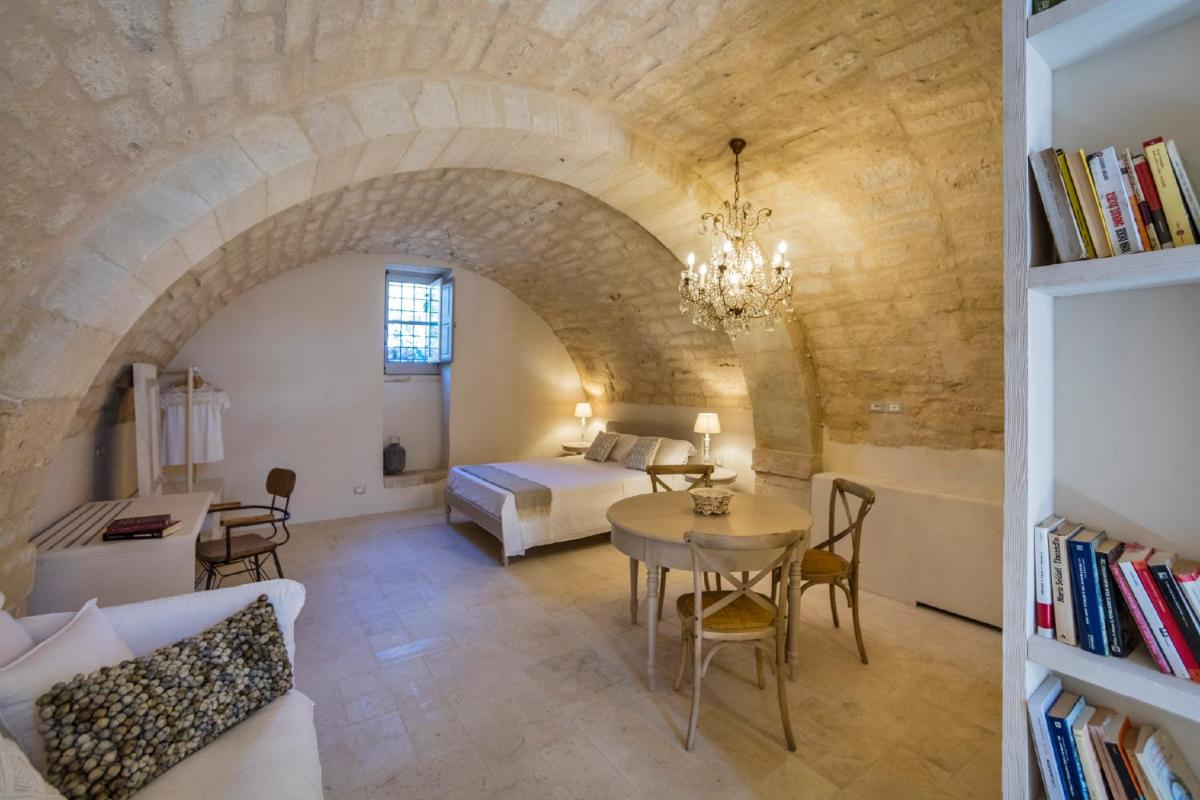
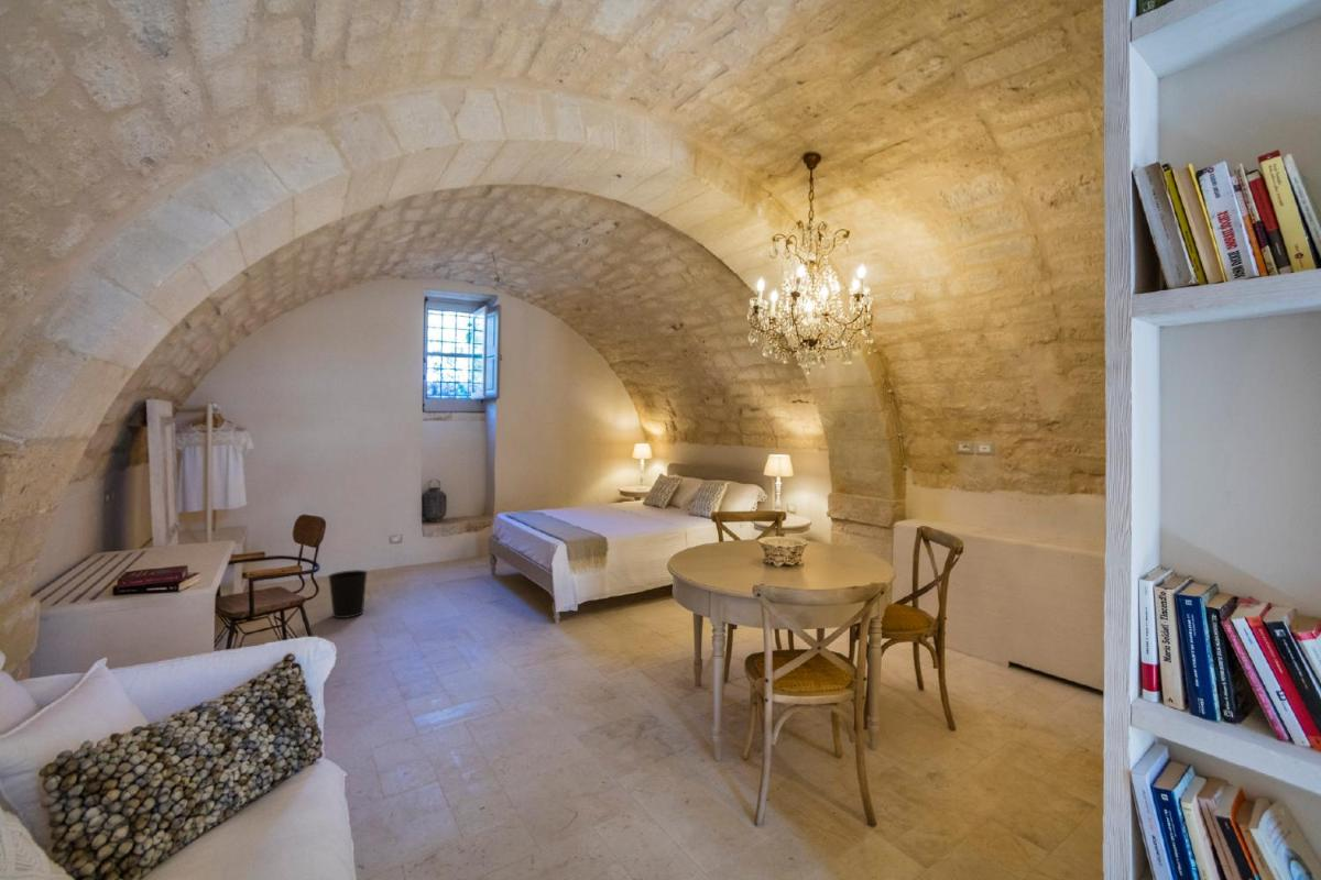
+ wastebasket [327,569,369,619]
